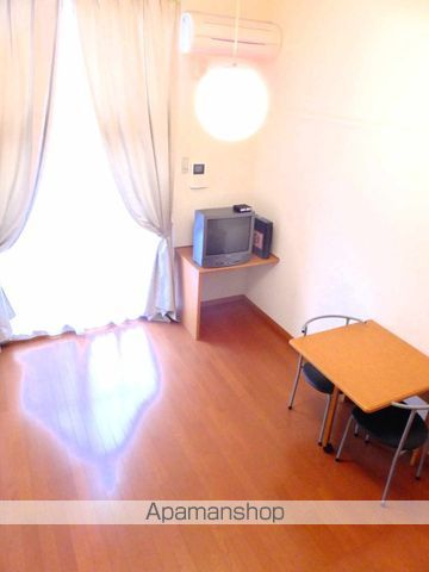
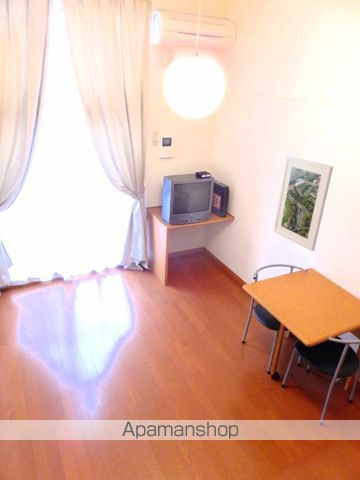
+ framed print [272,155,334,252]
